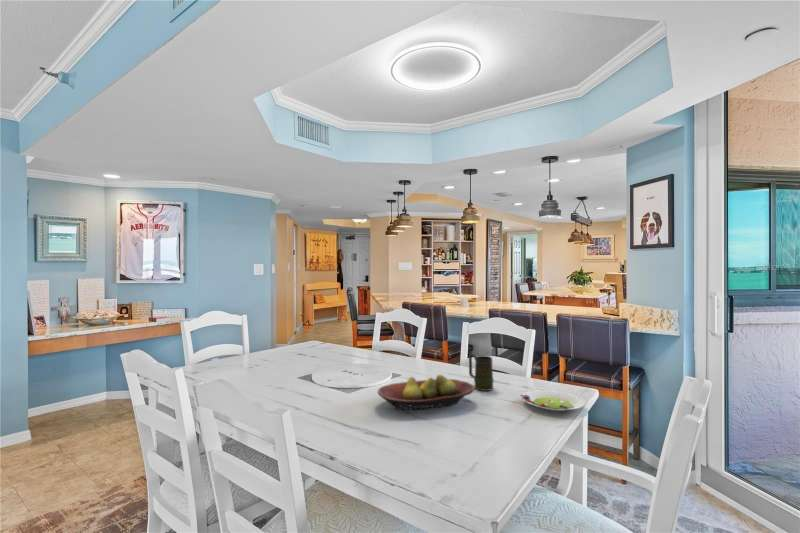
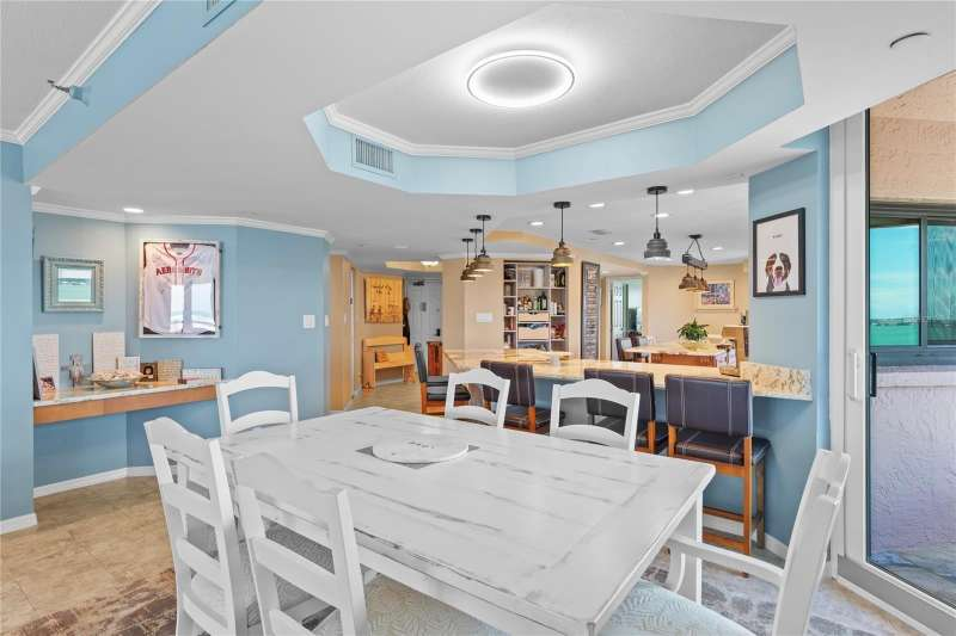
- fruit bowl [377,374,476,411]
- salad plate [519,389,586,412]
- mug [468,353,494,392]
